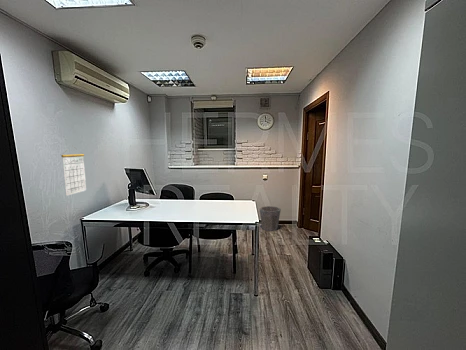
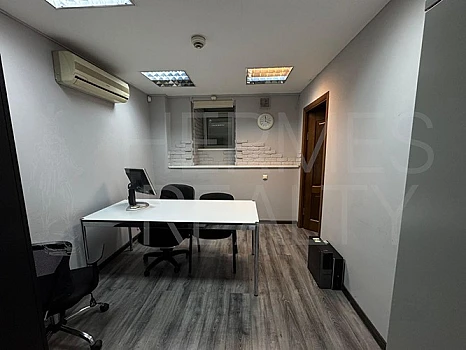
- waste bin [259,205,282,232]
- calendar [60,146,87,197]
